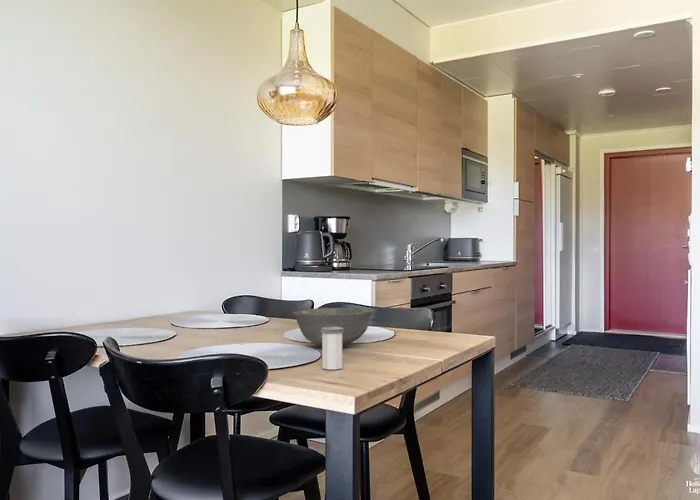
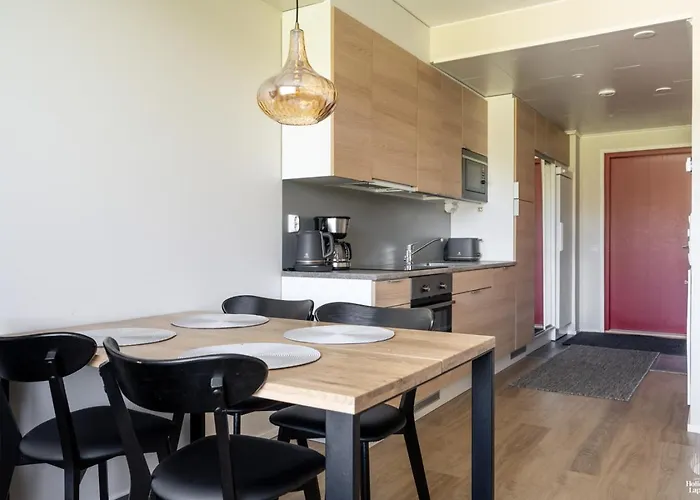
- salt shaker [321,327,343,370]
- bowl [292,307,374,346]
